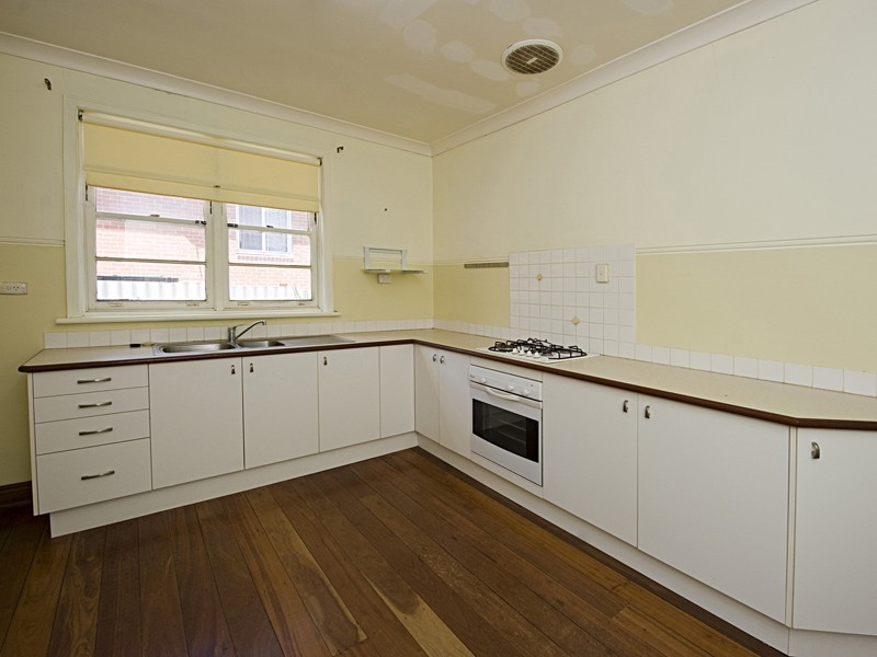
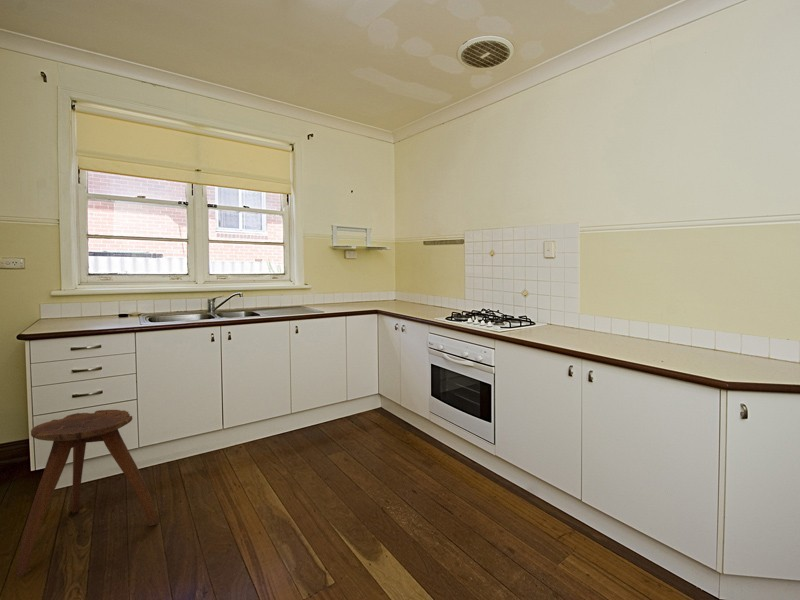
+ stool [15,409,159,578]
